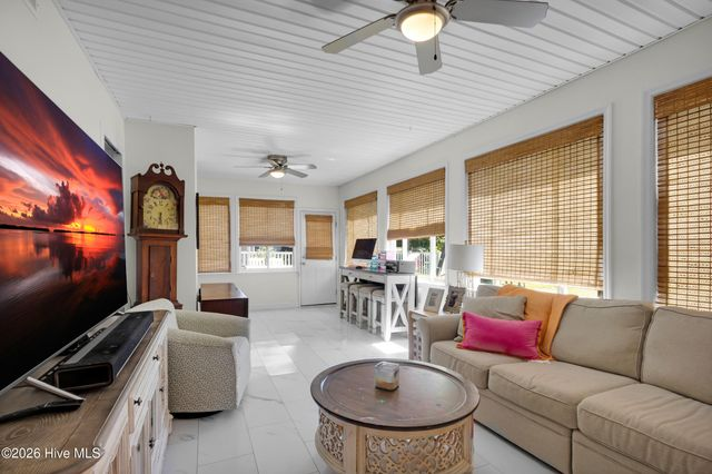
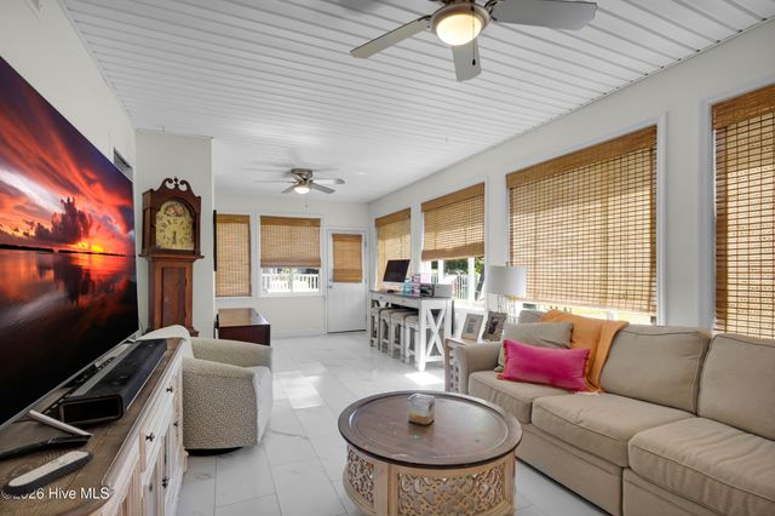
+ remote control [1,449,94,497]
